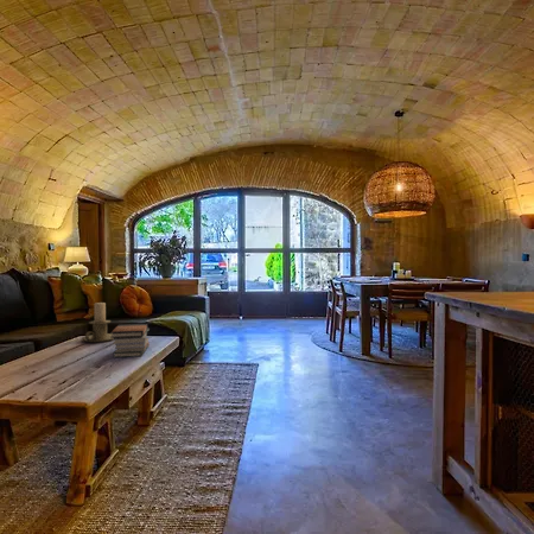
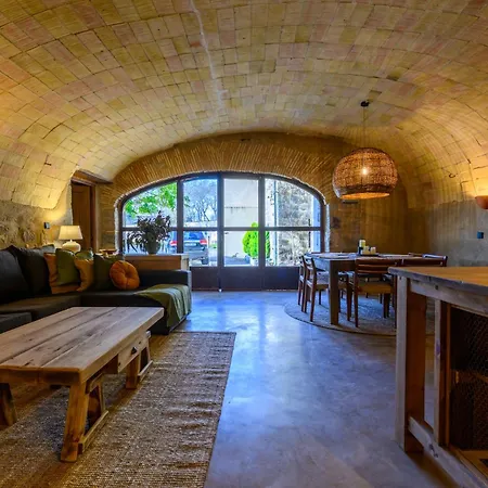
- book stack [109,323,151,358]
- candle holder [80,301,114,343]
